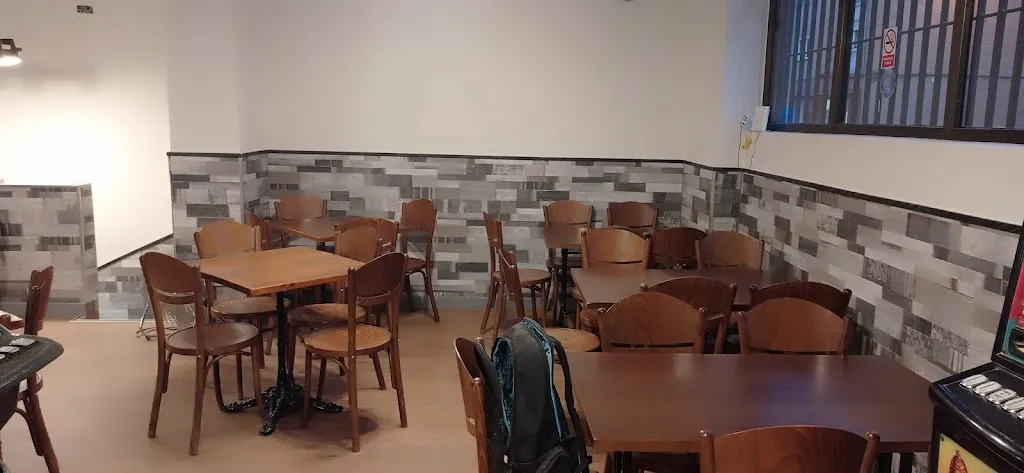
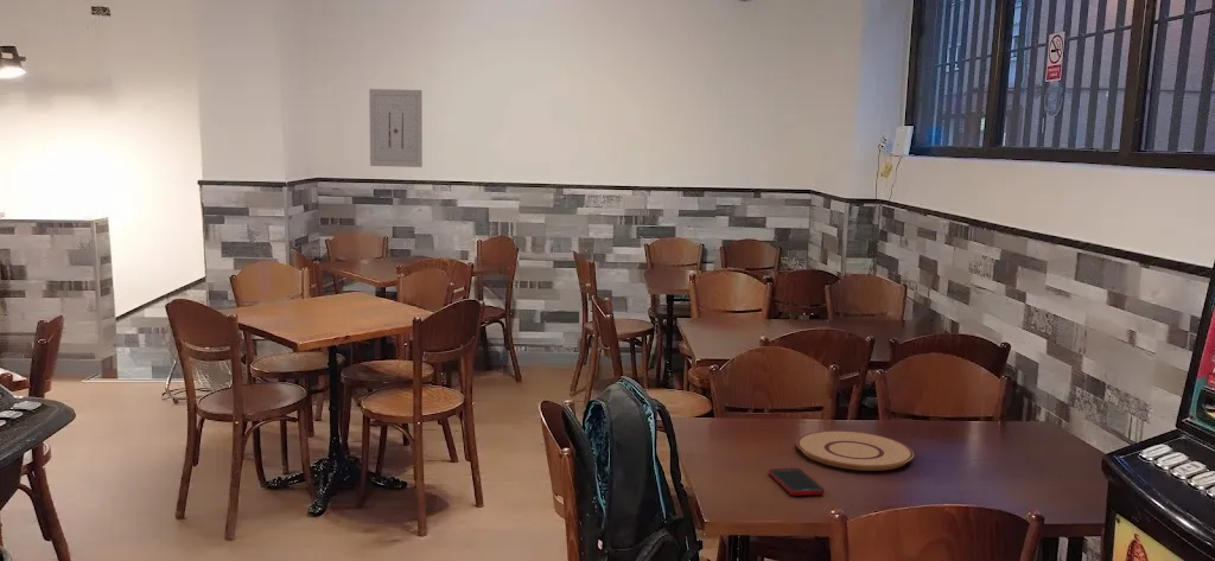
+ wall art [368,88,424,168]
+ plate [795,429,915,472]
+ cell phone [768,467,826,497]
